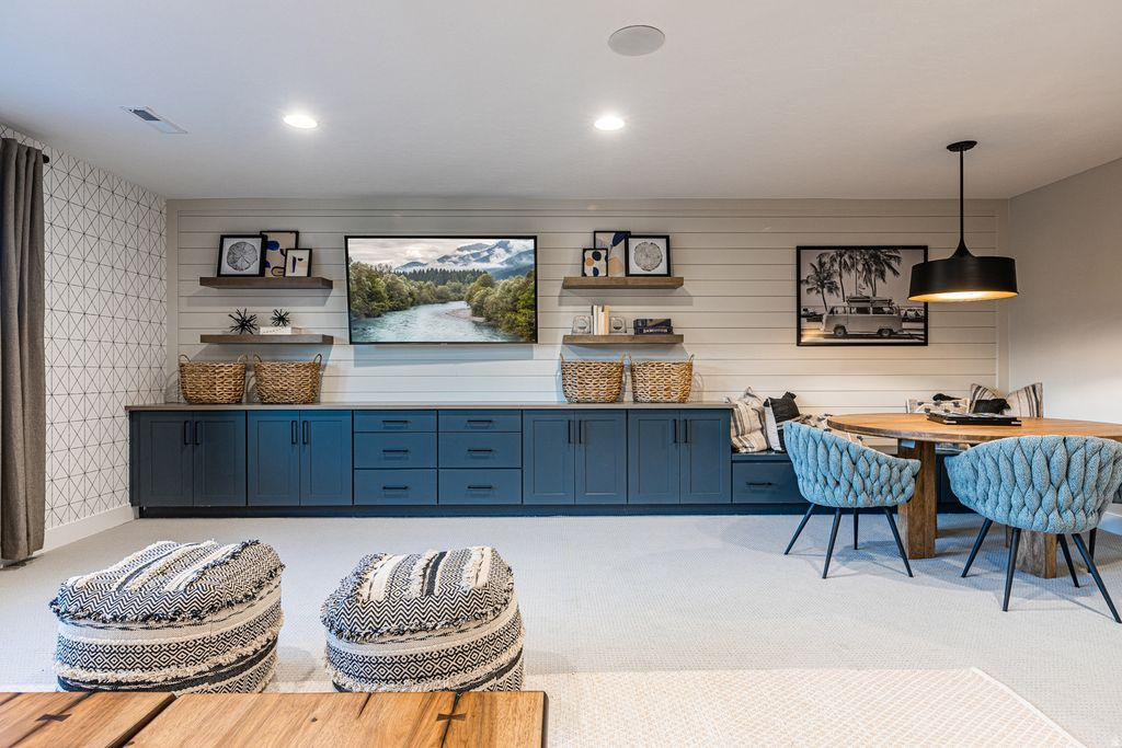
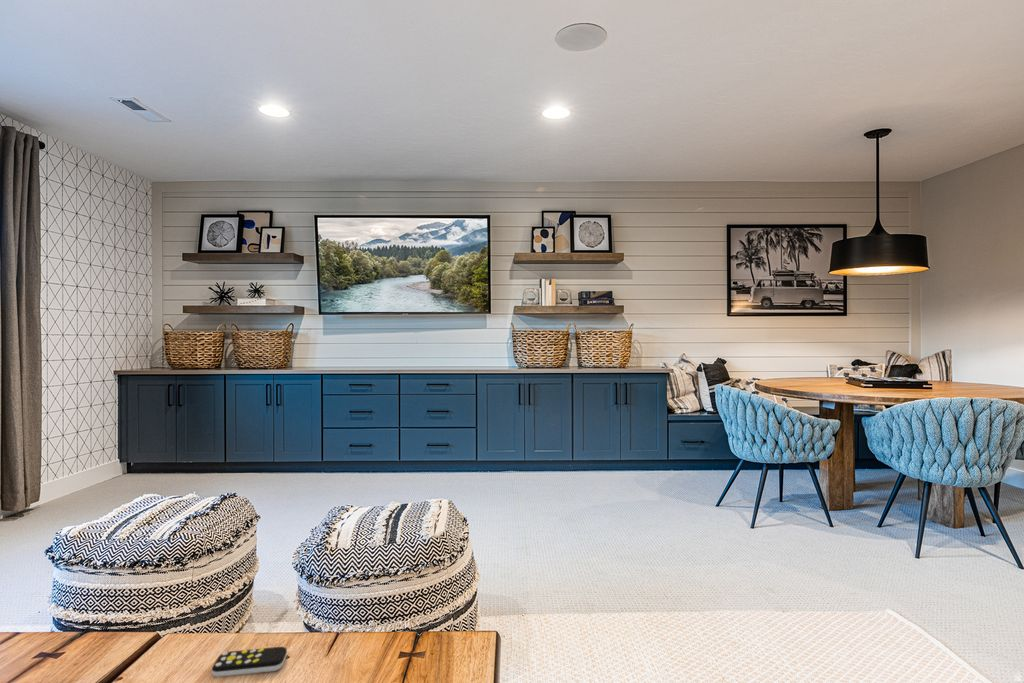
+ remote control [211,646,288,678]
